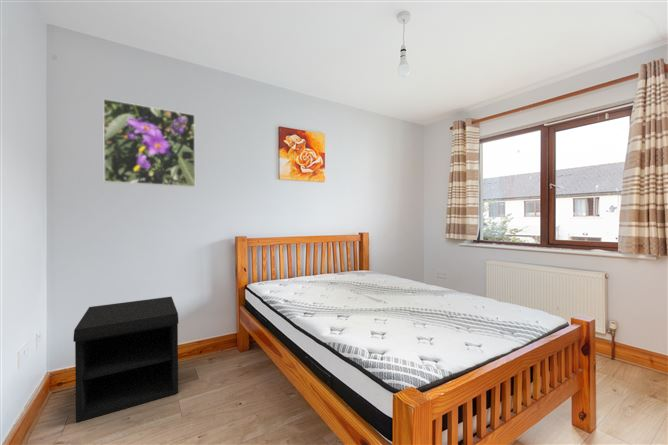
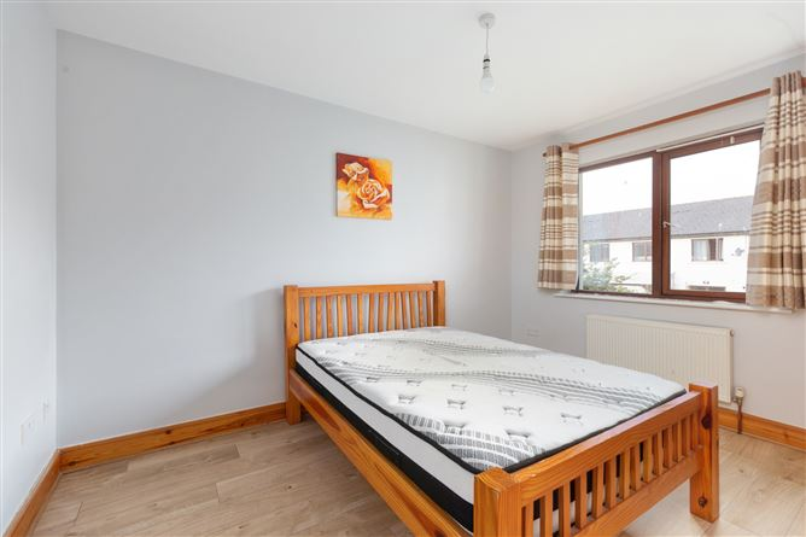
- nightstand [73,296,179,423]
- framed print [102,98,196,188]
